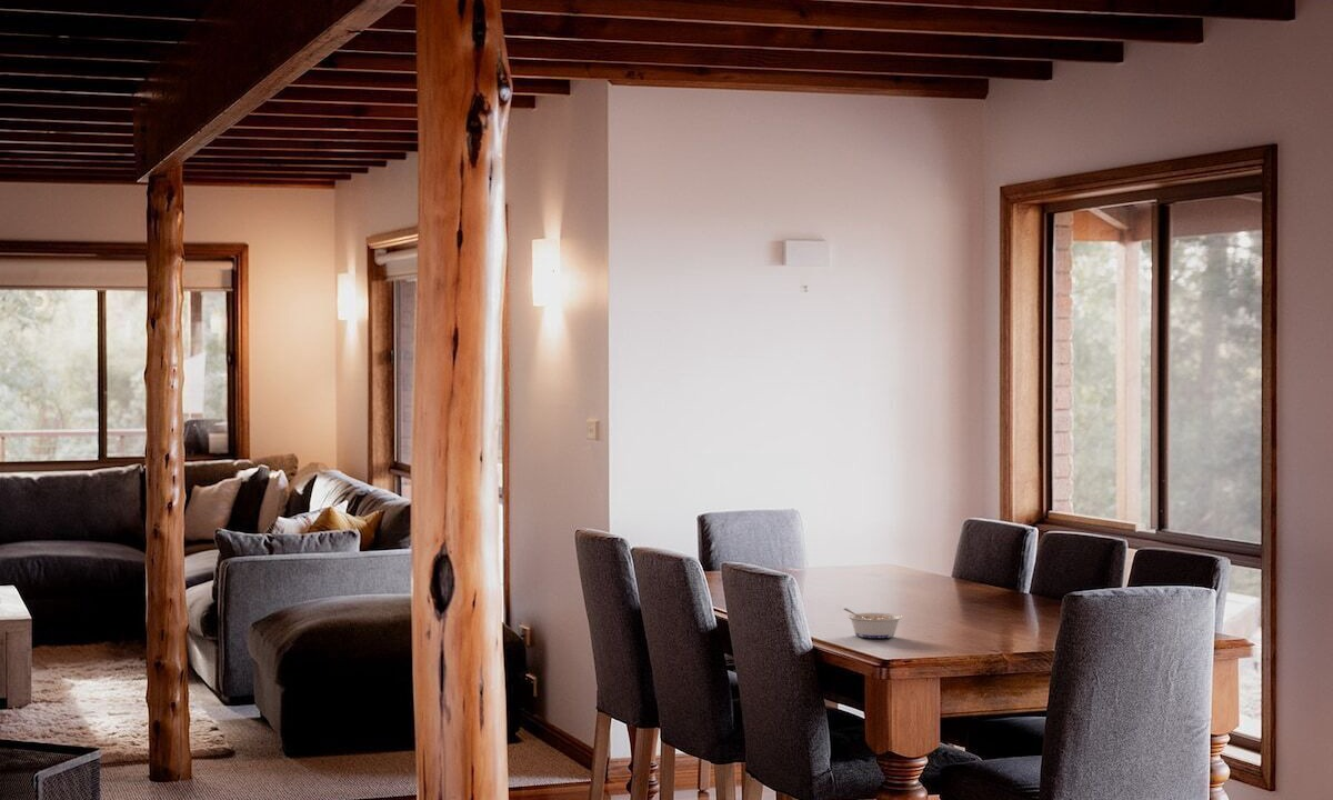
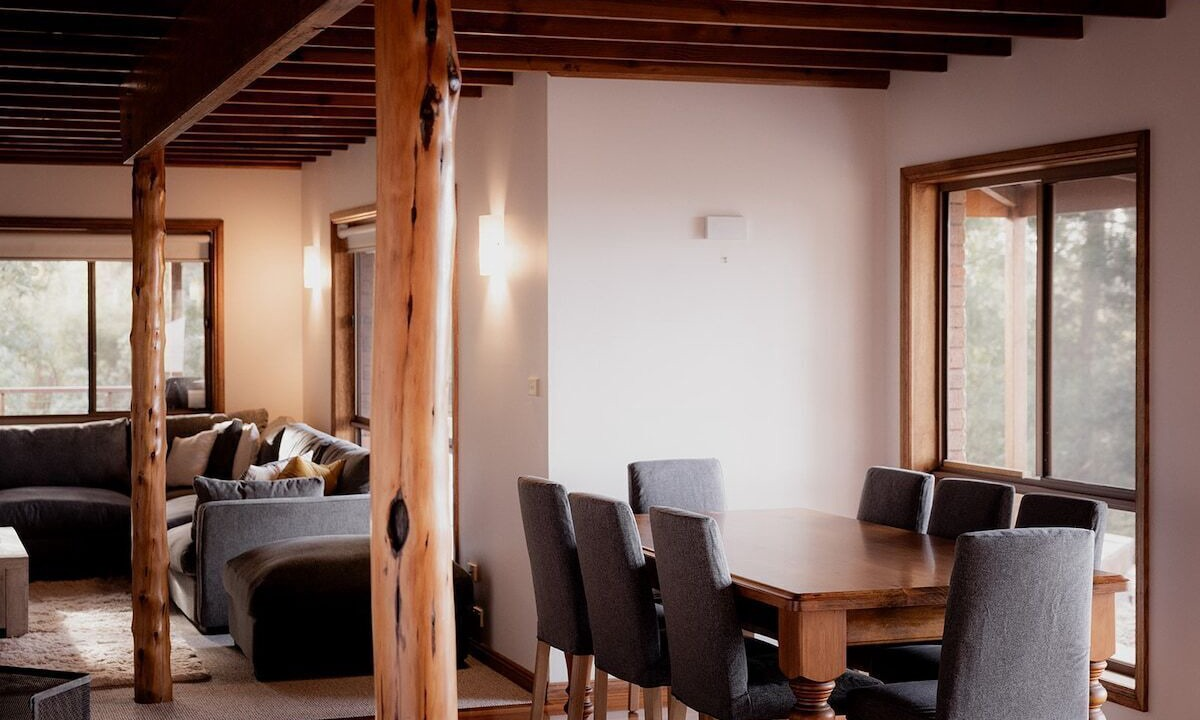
- legume [843,608,903,639]
